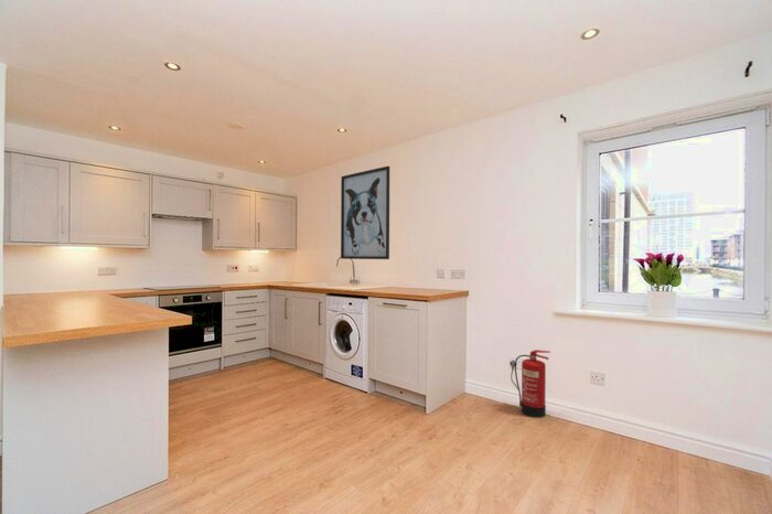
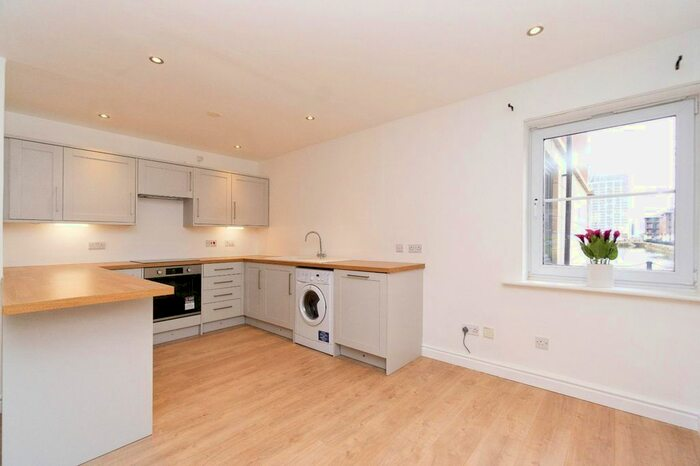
- wall art [340,165,390,260]
- fire extinguisher [514,349,551,419]
